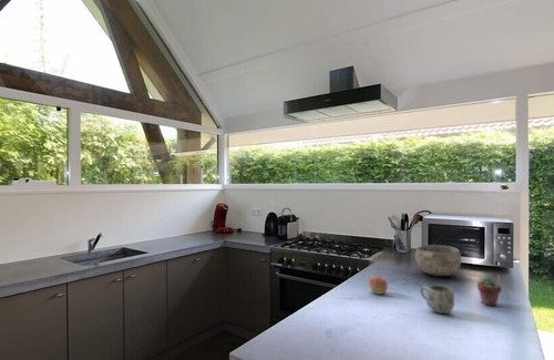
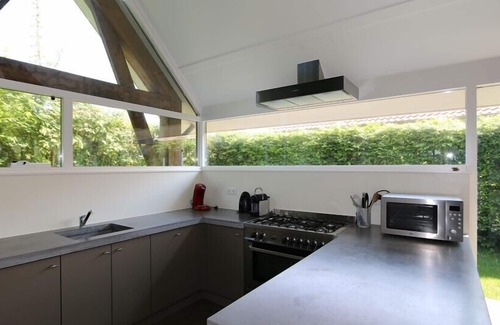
- apple [368,275,389,296]
- potted succulent [476,275,503,307]
- mug [419,284,455,315]
- bowl [414,244,462,277]
